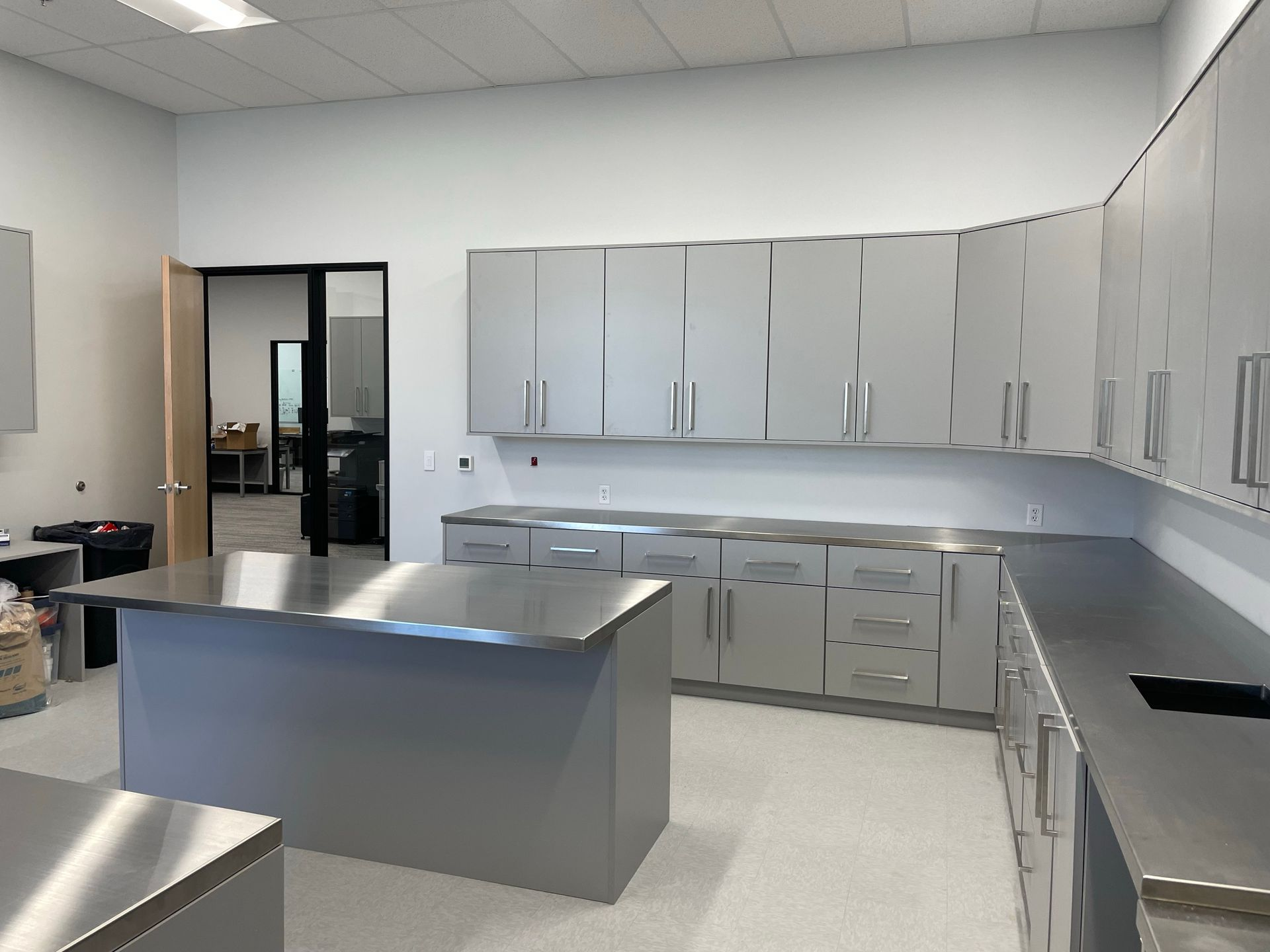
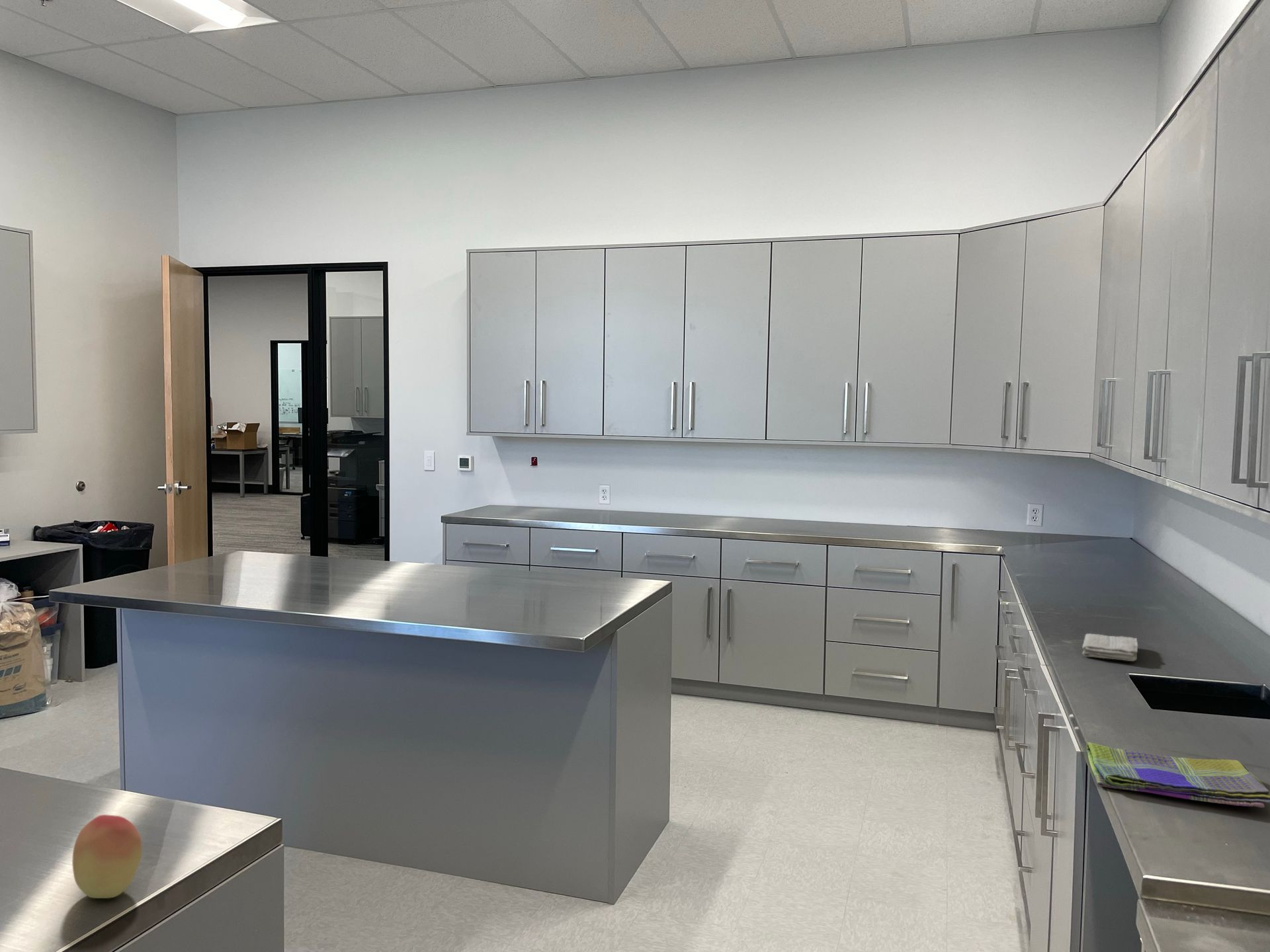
+ washcloth [1081,633,1138,662]
+ fruit [71,814,143,899]
+ dish towel [1086,742,1270,808]
